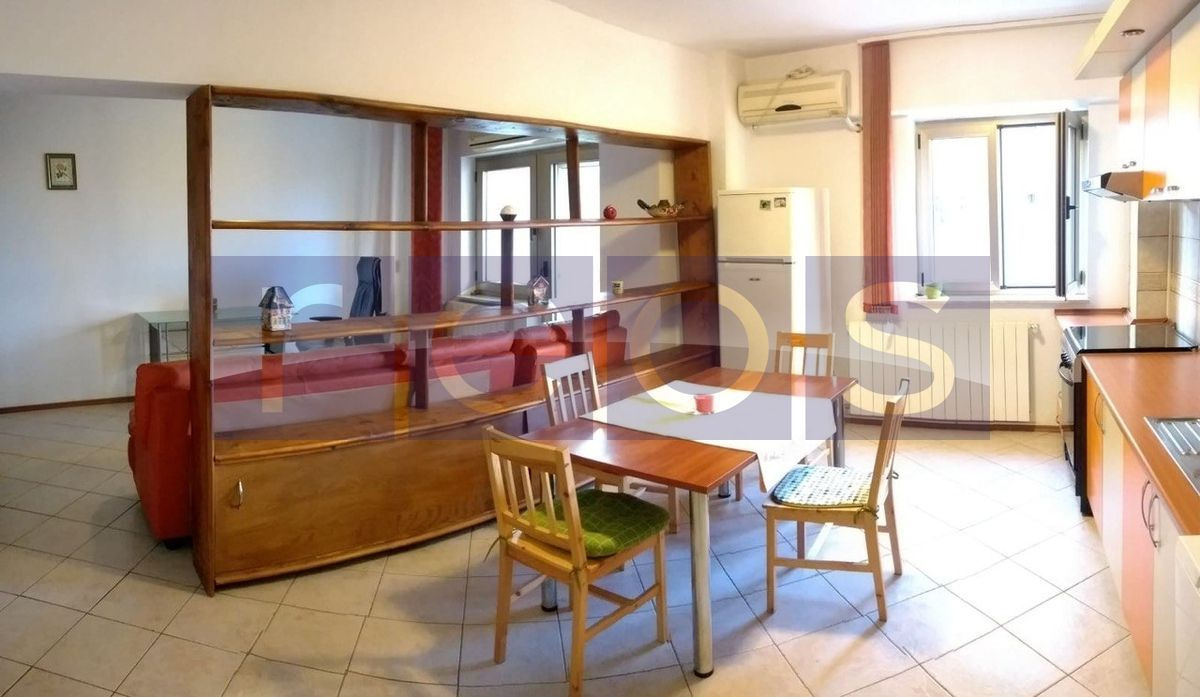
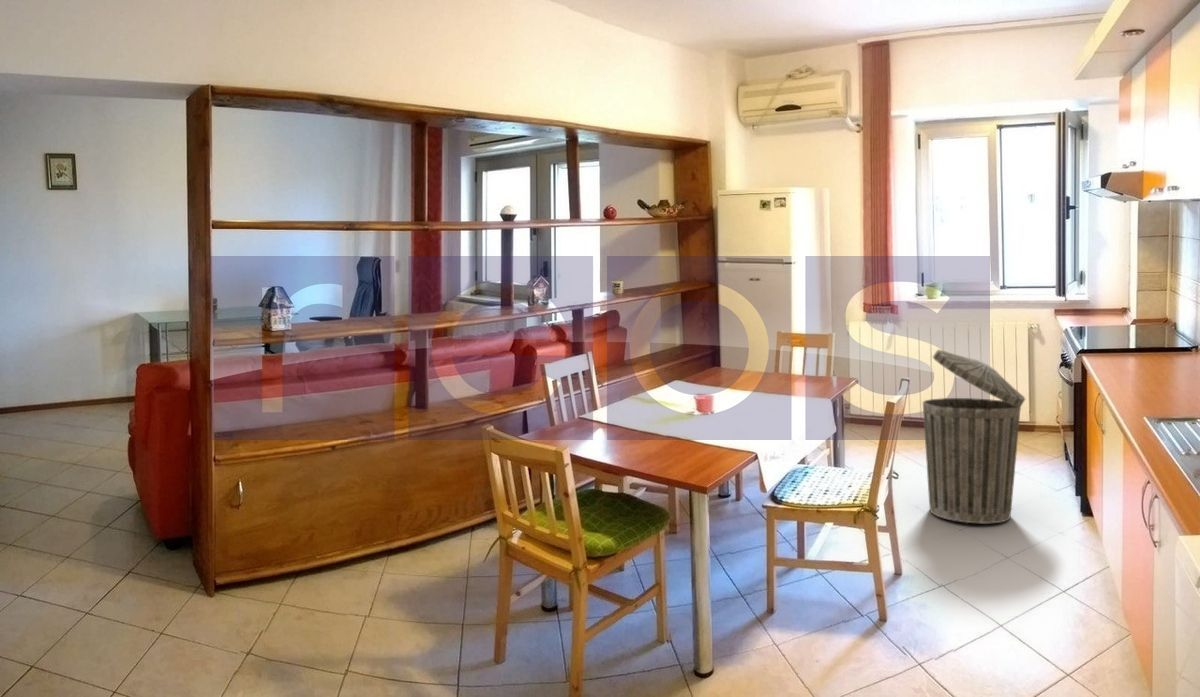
+ trash can [922,349,1026,525]
